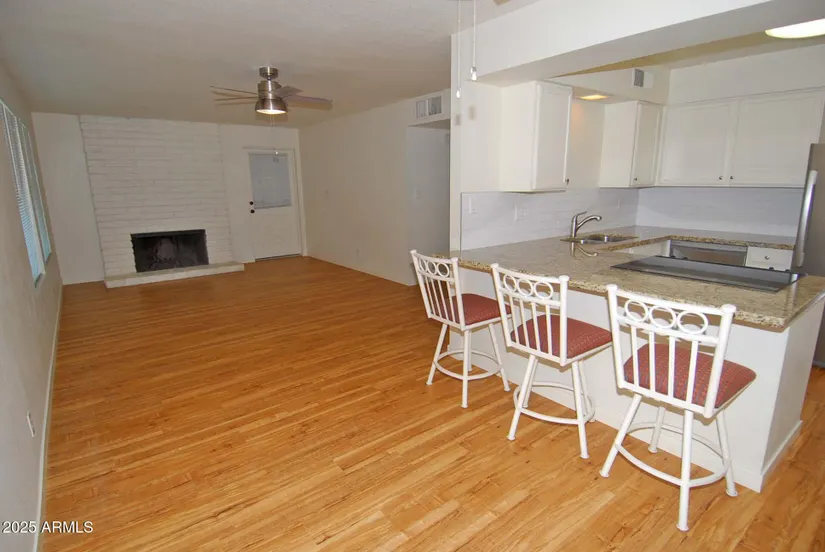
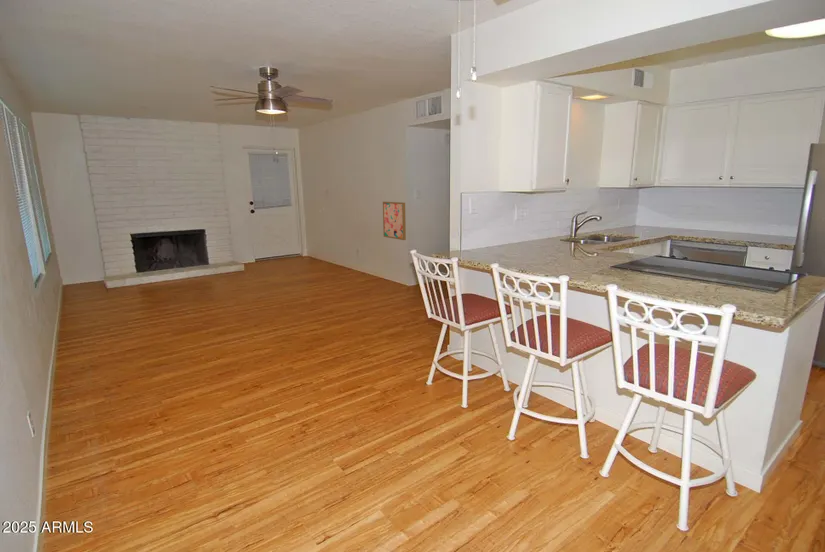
+ wall art [382,201,407,241]
